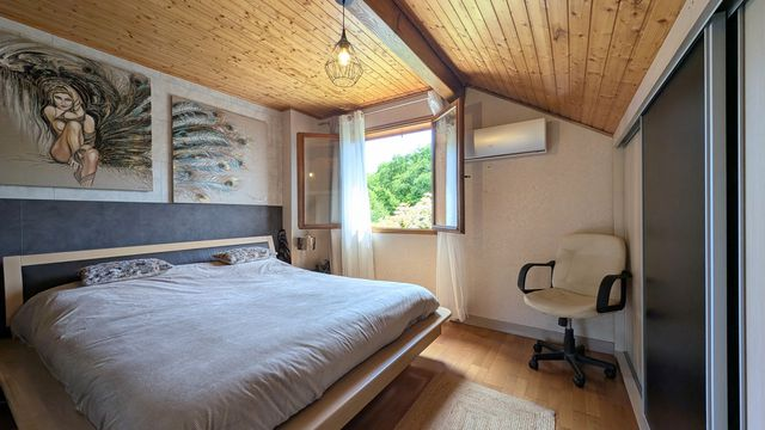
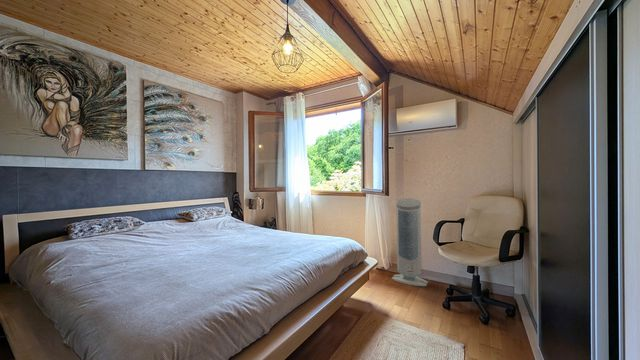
+ air purifier [391,198,429,287]
